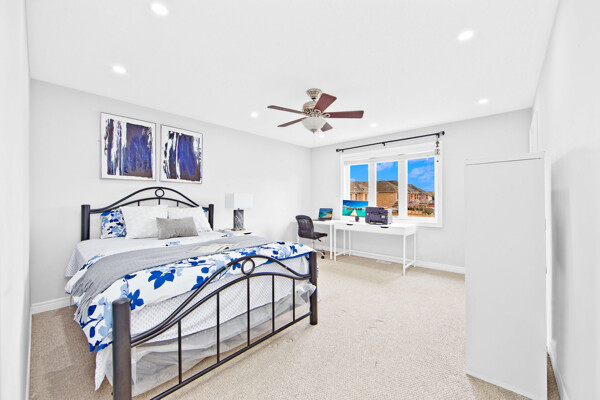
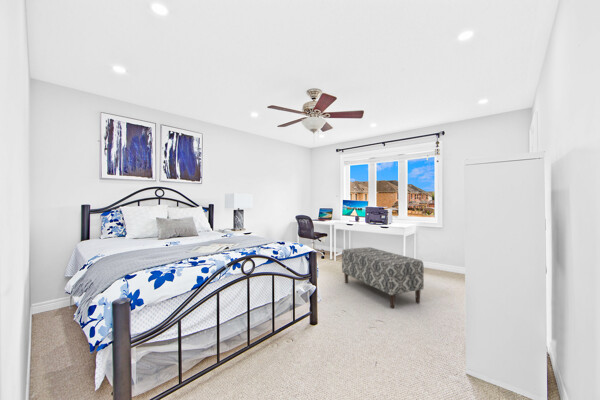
+ bench [341,246,425,309]
